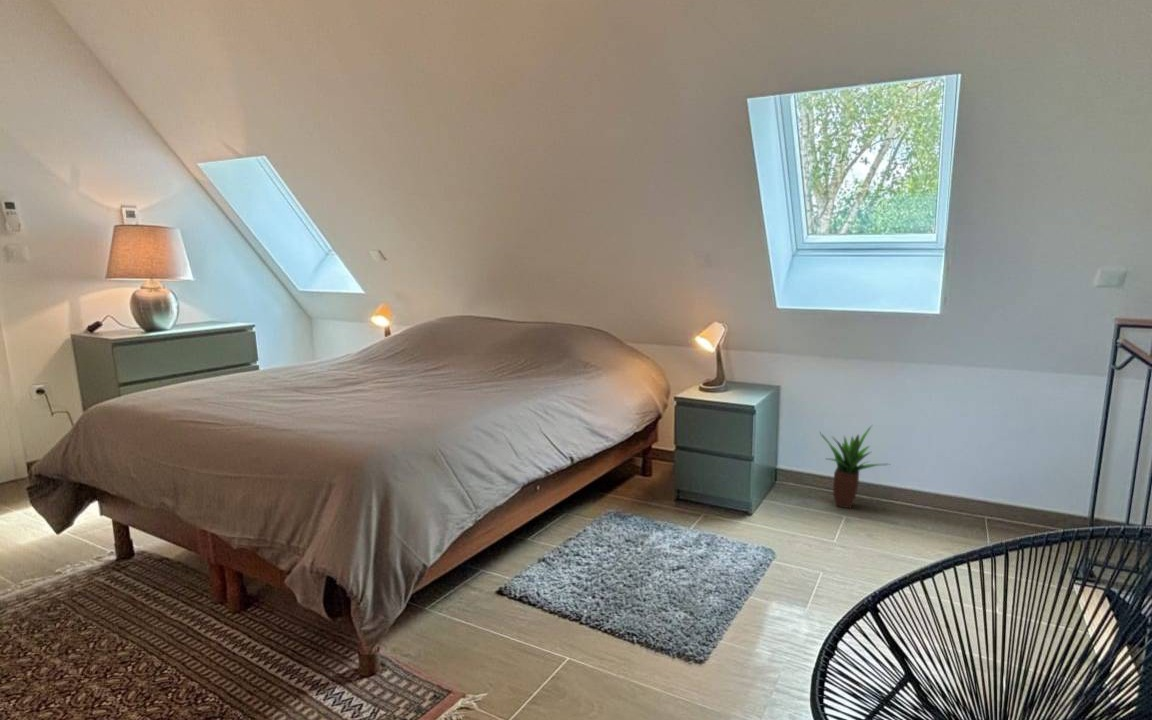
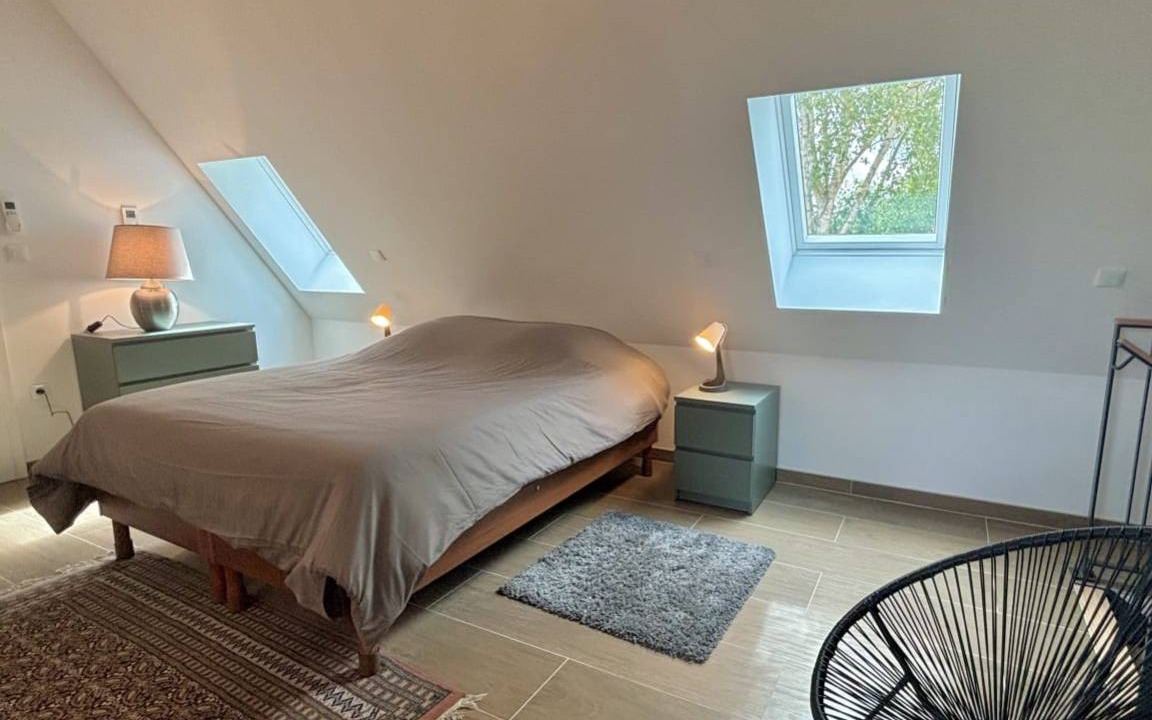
- potted plant [820,425,890,510]
